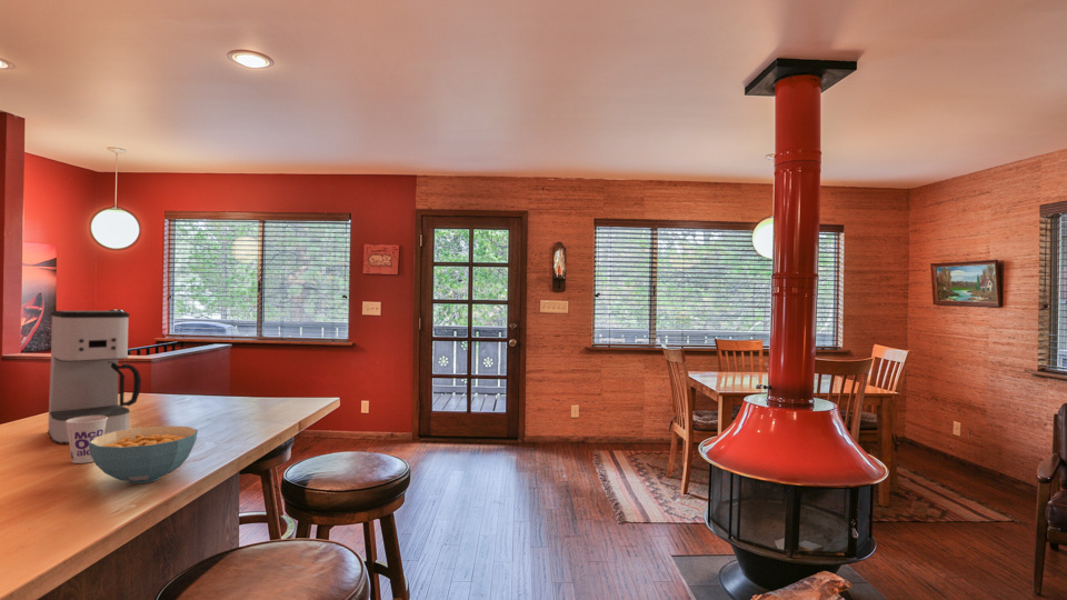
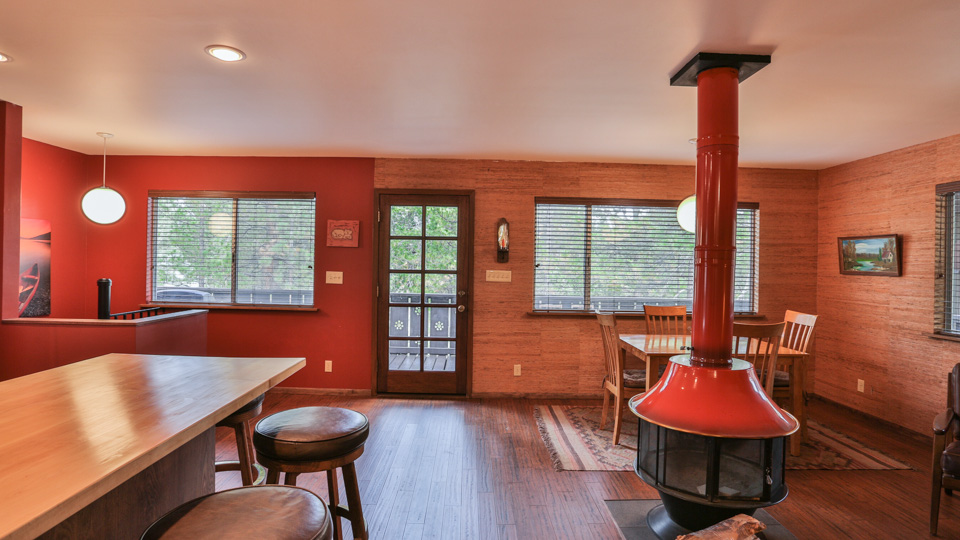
- cereal bowl [89,424,199,484]
- cup [66,416,108,464]
- coffee maker [47,310,142,444]
